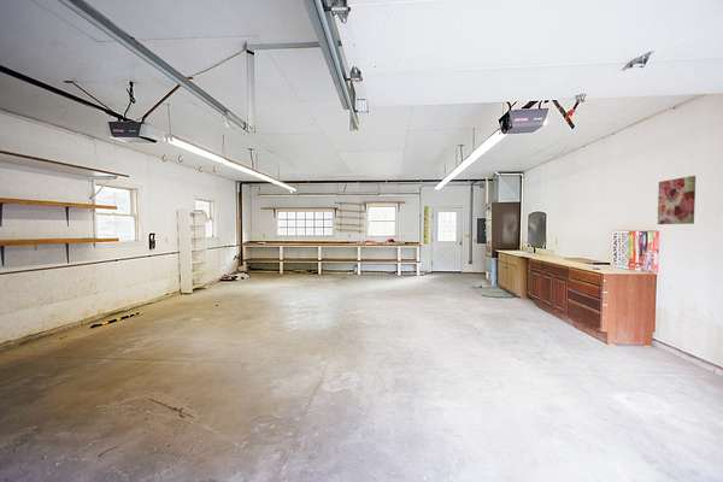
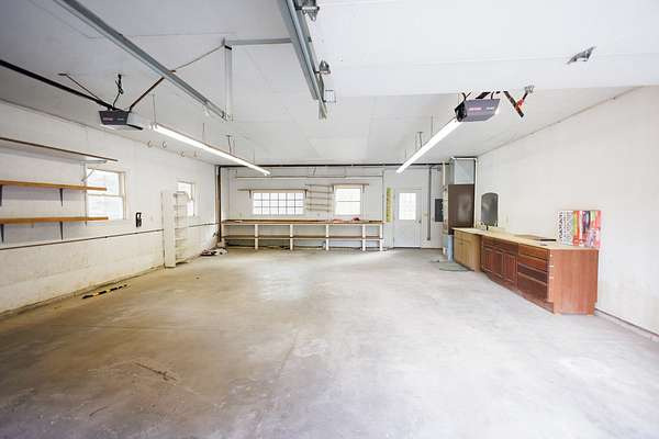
- wall art [657,175,696,225]
